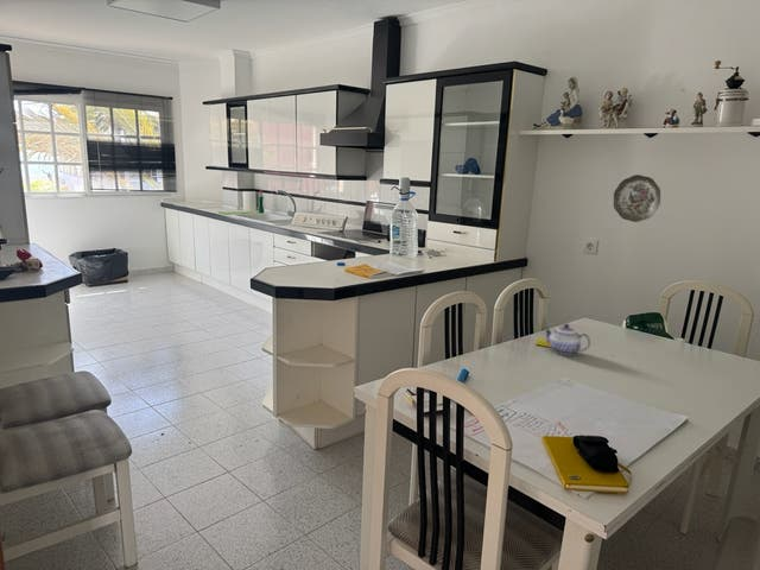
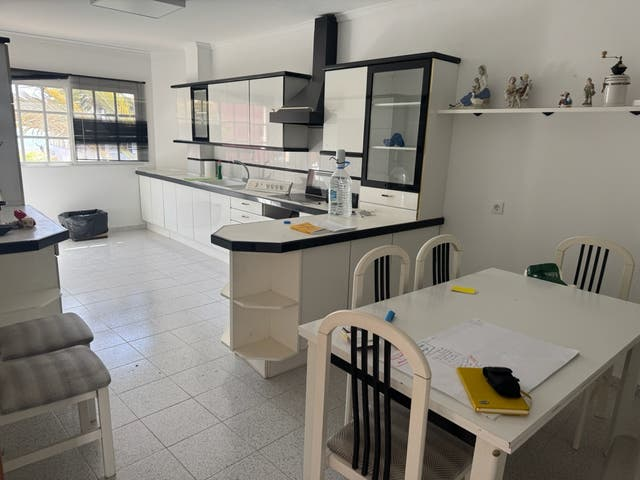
- decorative plate [613,173,661,223]
- teapot [543,323,591,356]
